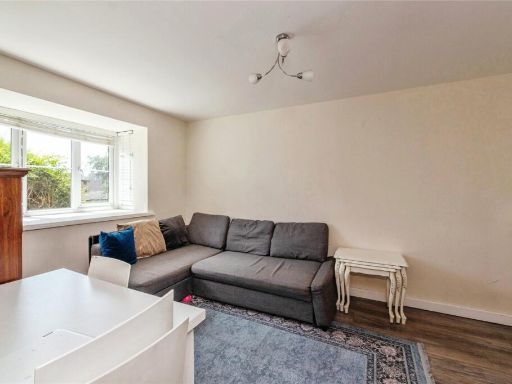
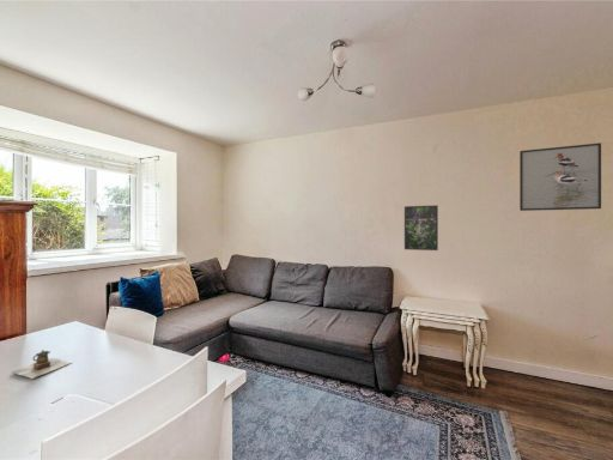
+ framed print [518,141,602,212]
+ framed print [403,204,439,252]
+ teapot [10,349,73,380]
